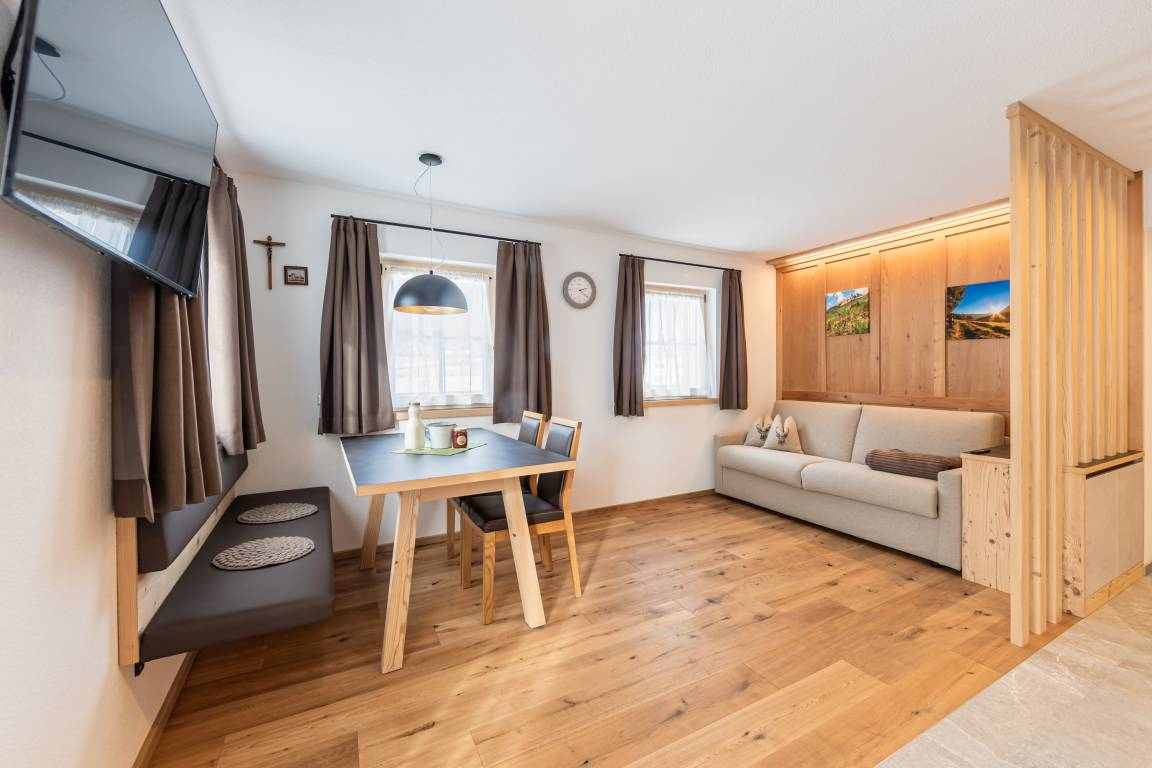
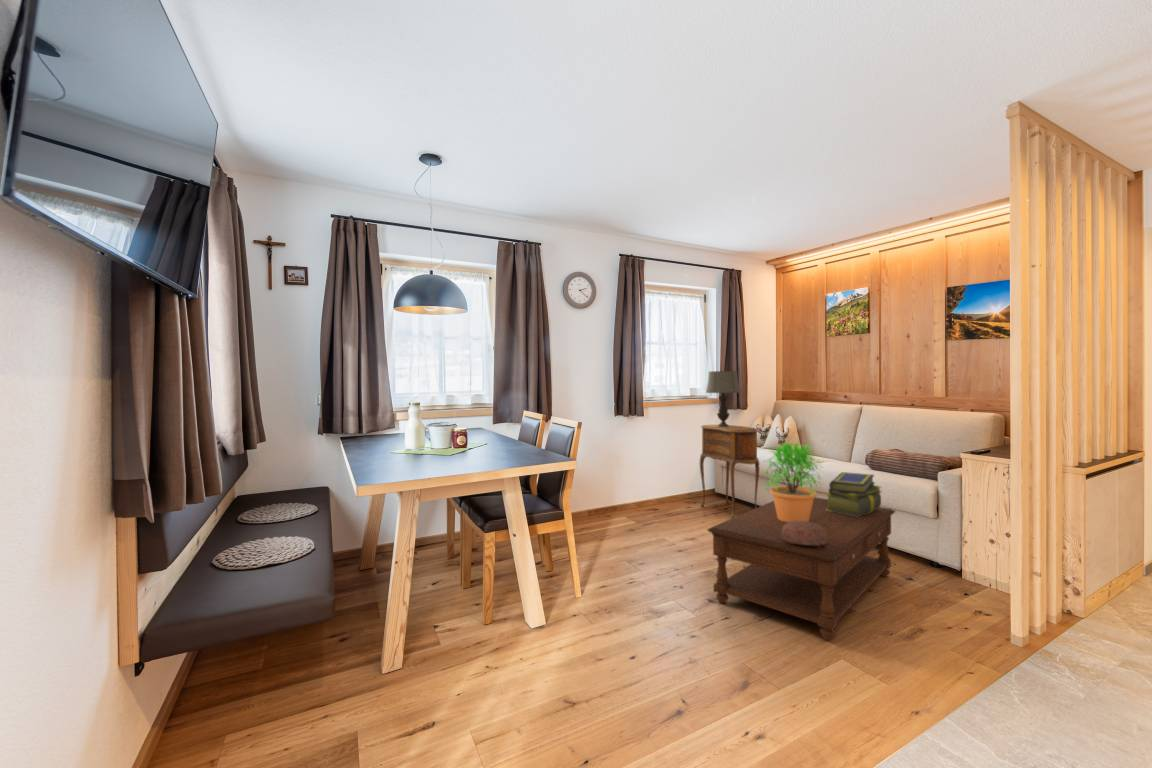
+ potted plant [762,440,826,522]
+ coffee table [706,497,896,641]
+ side table [699,424,760,519]
+ table lamp [705,370,742,427]
+ stack of books [824,471,883,517]
+ decorative bowl [782,521,828,548]
